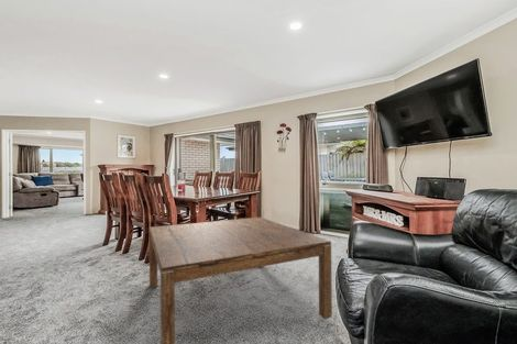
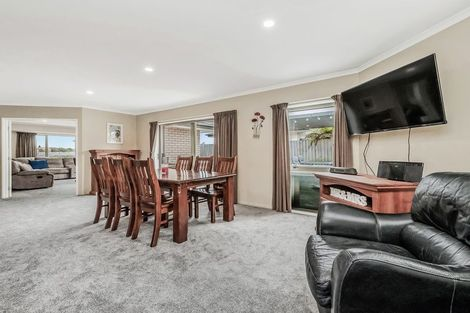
- coffee table [148,217,333,344]
